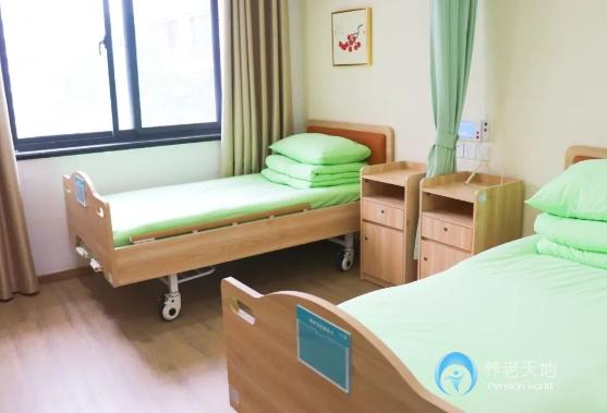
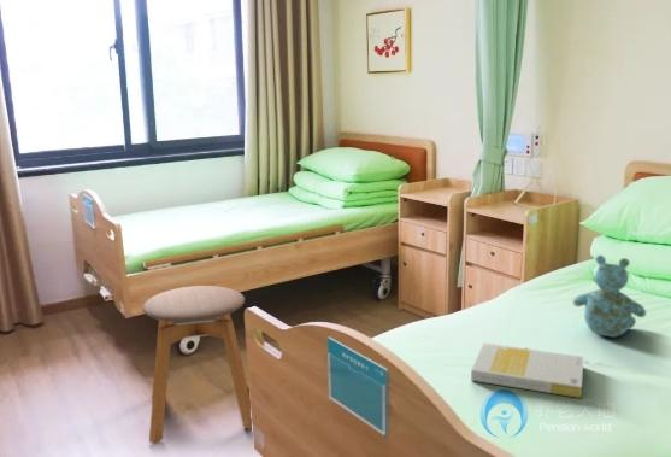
+ stuffed bear [572,254,647,339]
+ stool [141,285,253,445]
+ book [470,341,584,399]
